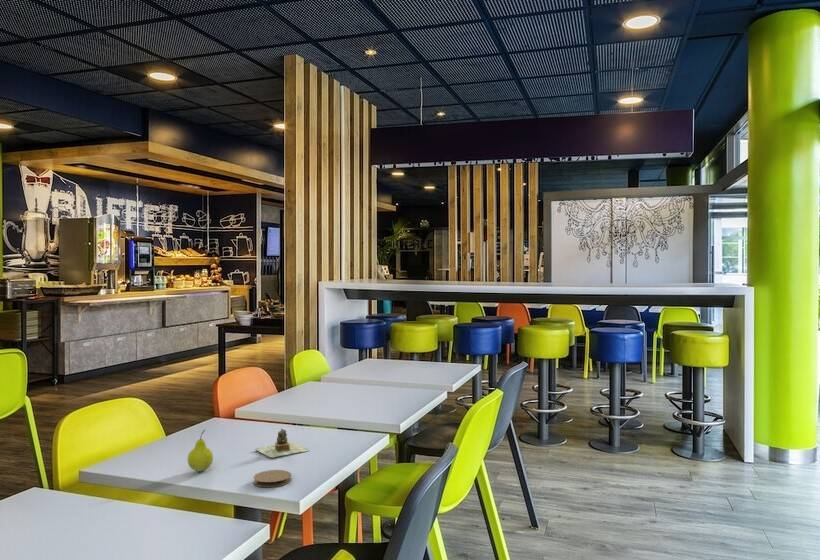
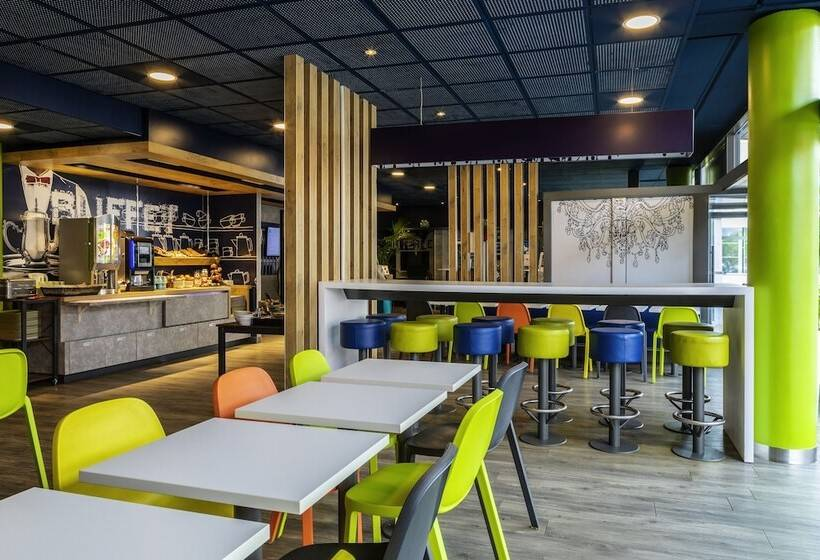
- coaster [253,469,292,488]
- teapot [254,428,311,458]
- fruit [187,429,214,473]
